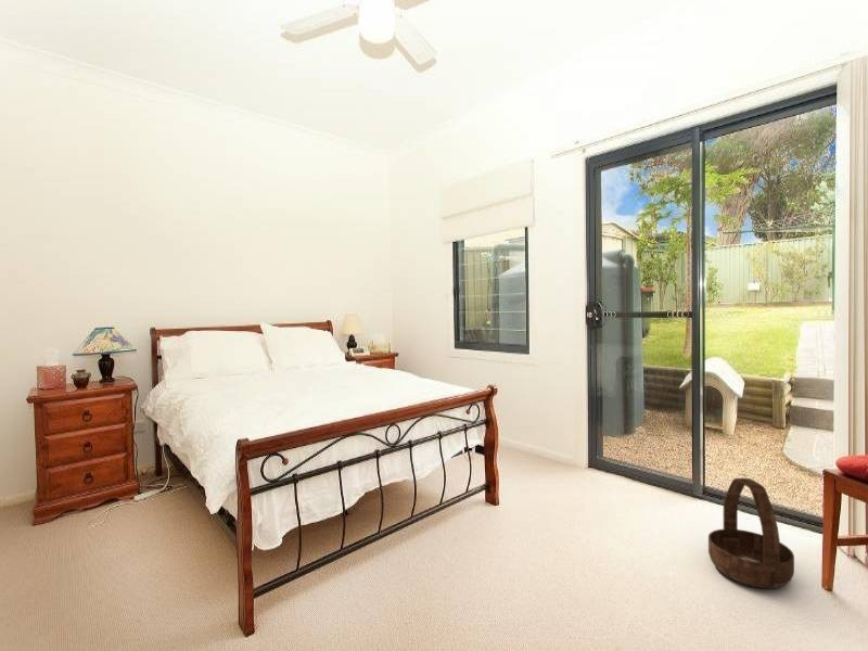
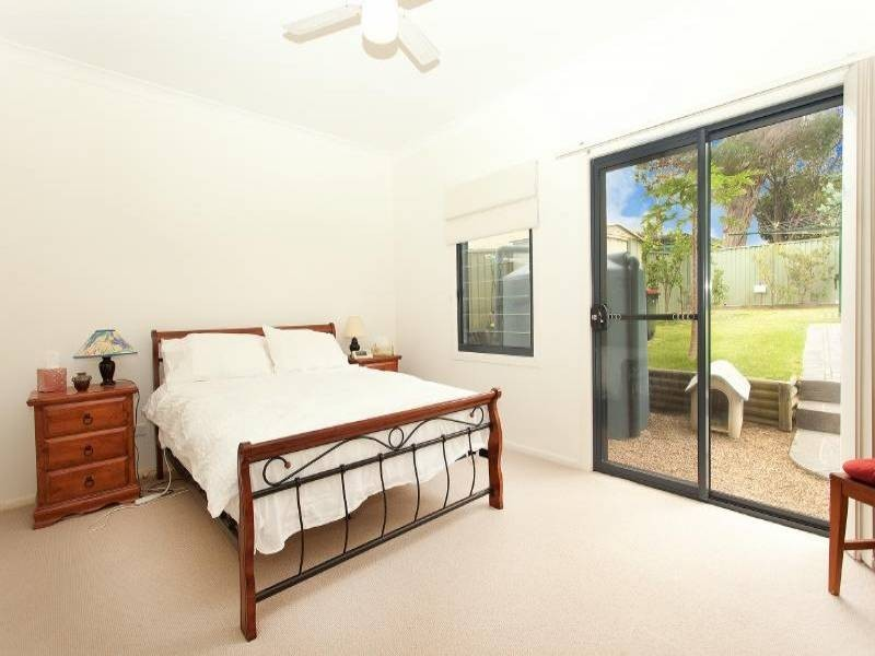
- basket [707,477,795,589]
